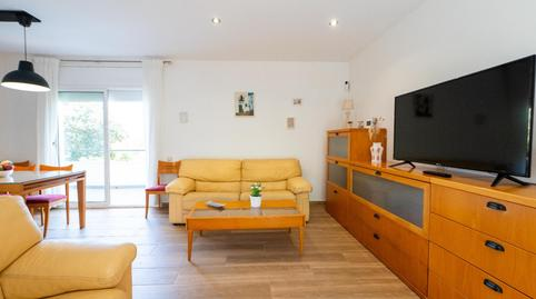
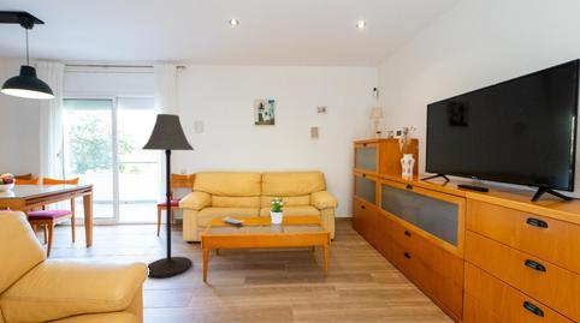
+ floor lamp [141,113,195,279]
